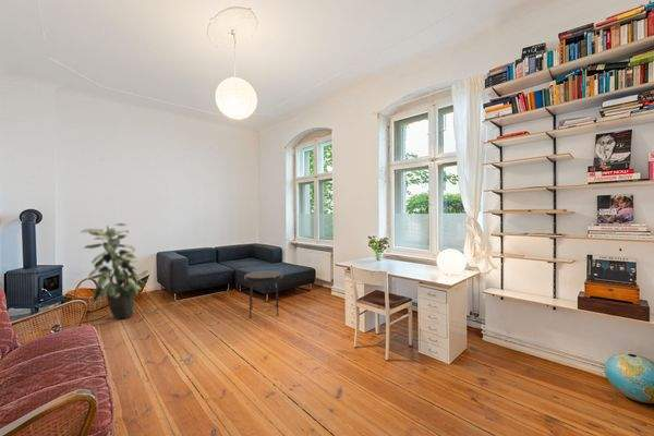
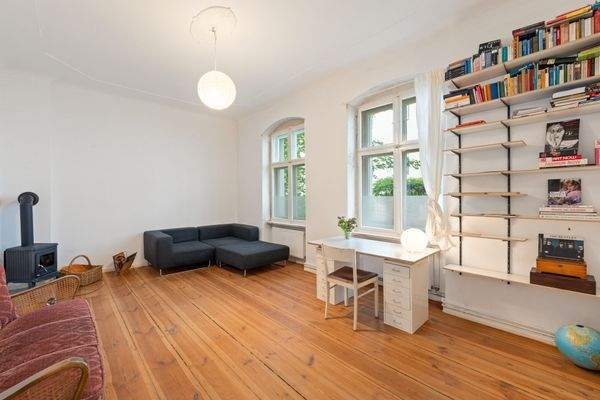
- indoor plant [80,222,149,320]
- side table [243,270,284,318]
